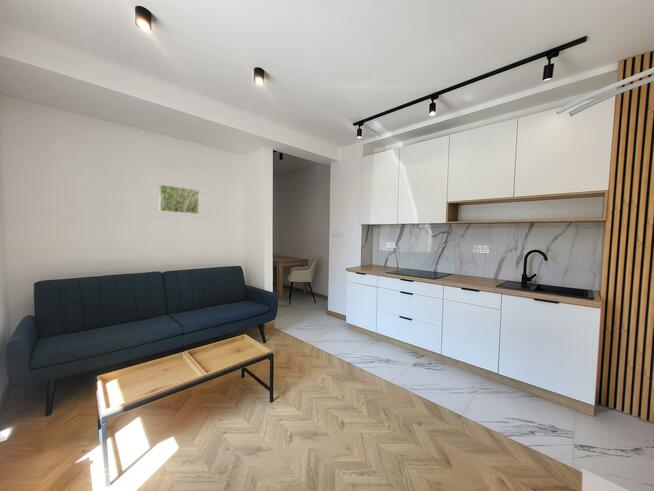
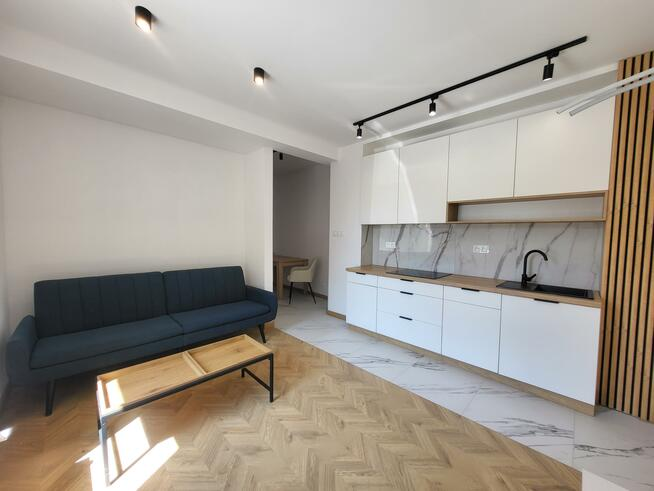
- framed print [158,184,200,215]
